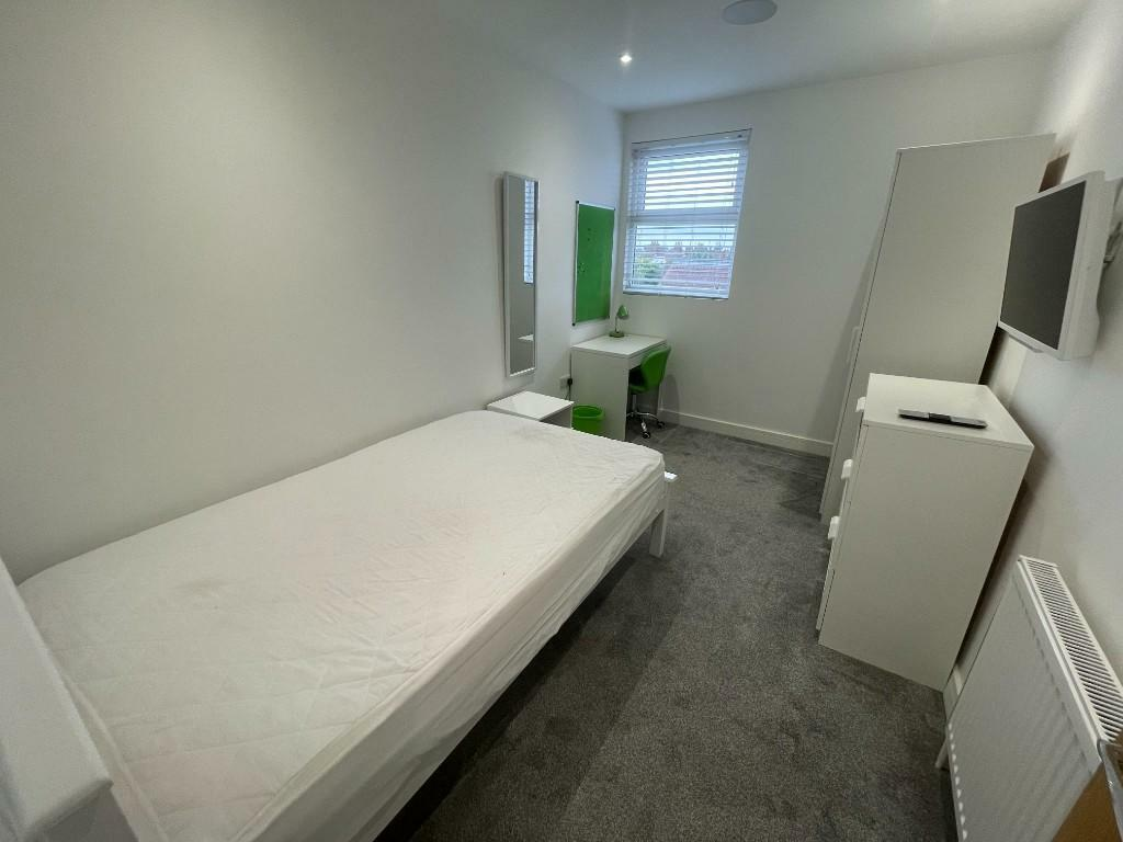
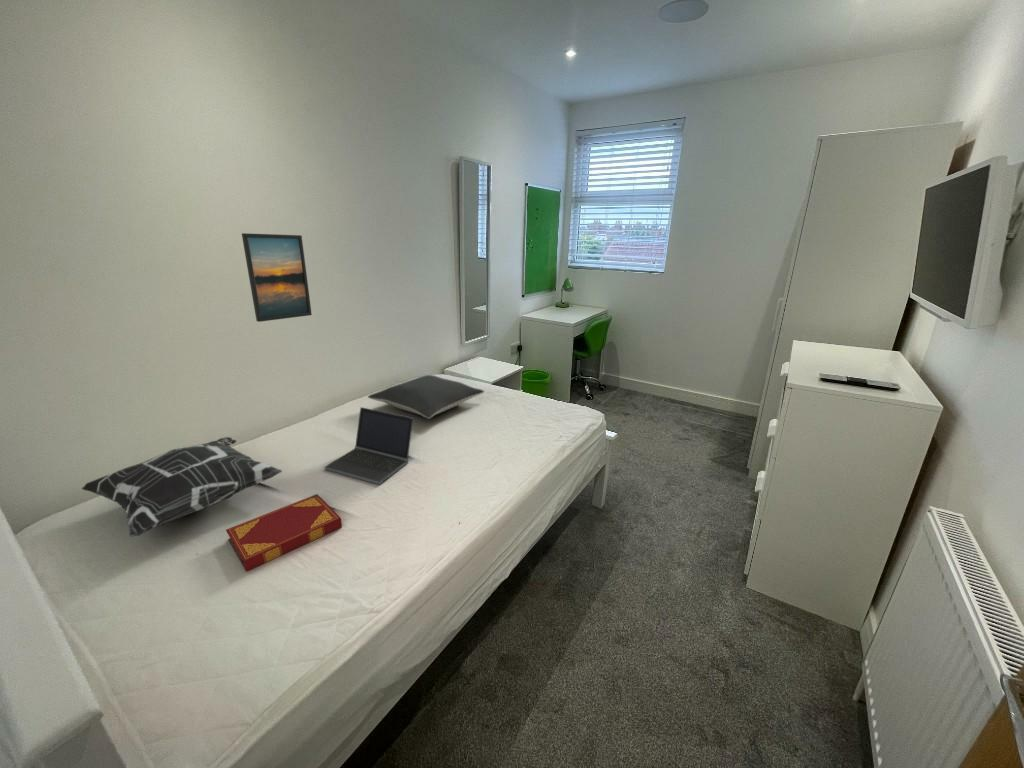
+ decorative pillow [81,436,283,538]
+ pillow [367,374,485,420]
+ hardback book [225,493,343,573]
+ laptop computer [323,406,415,486]
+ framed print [241,232,312,323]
